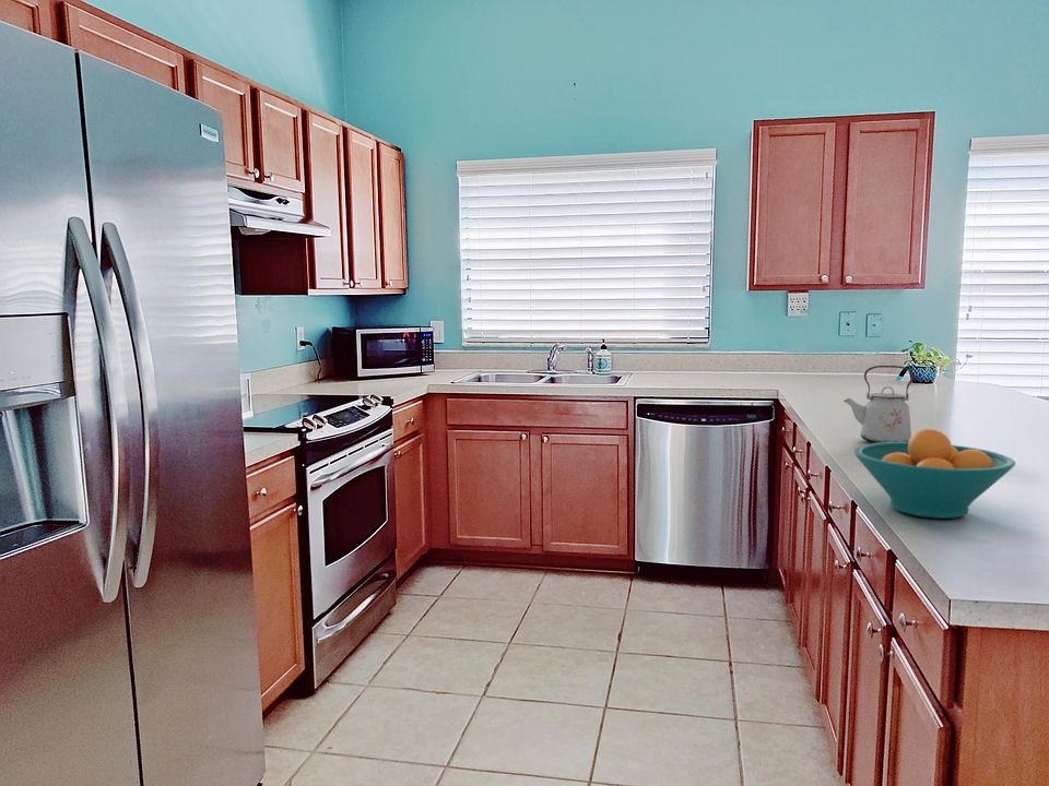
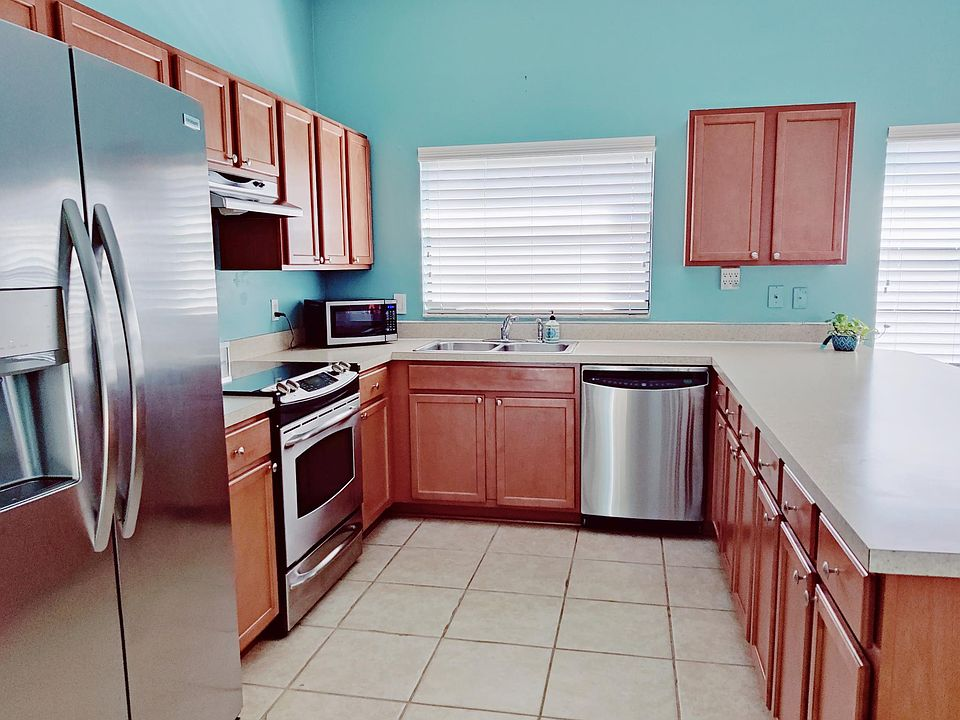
- kettle [842,365,915,443]
- fruit bowl [852,428,1016,520]
